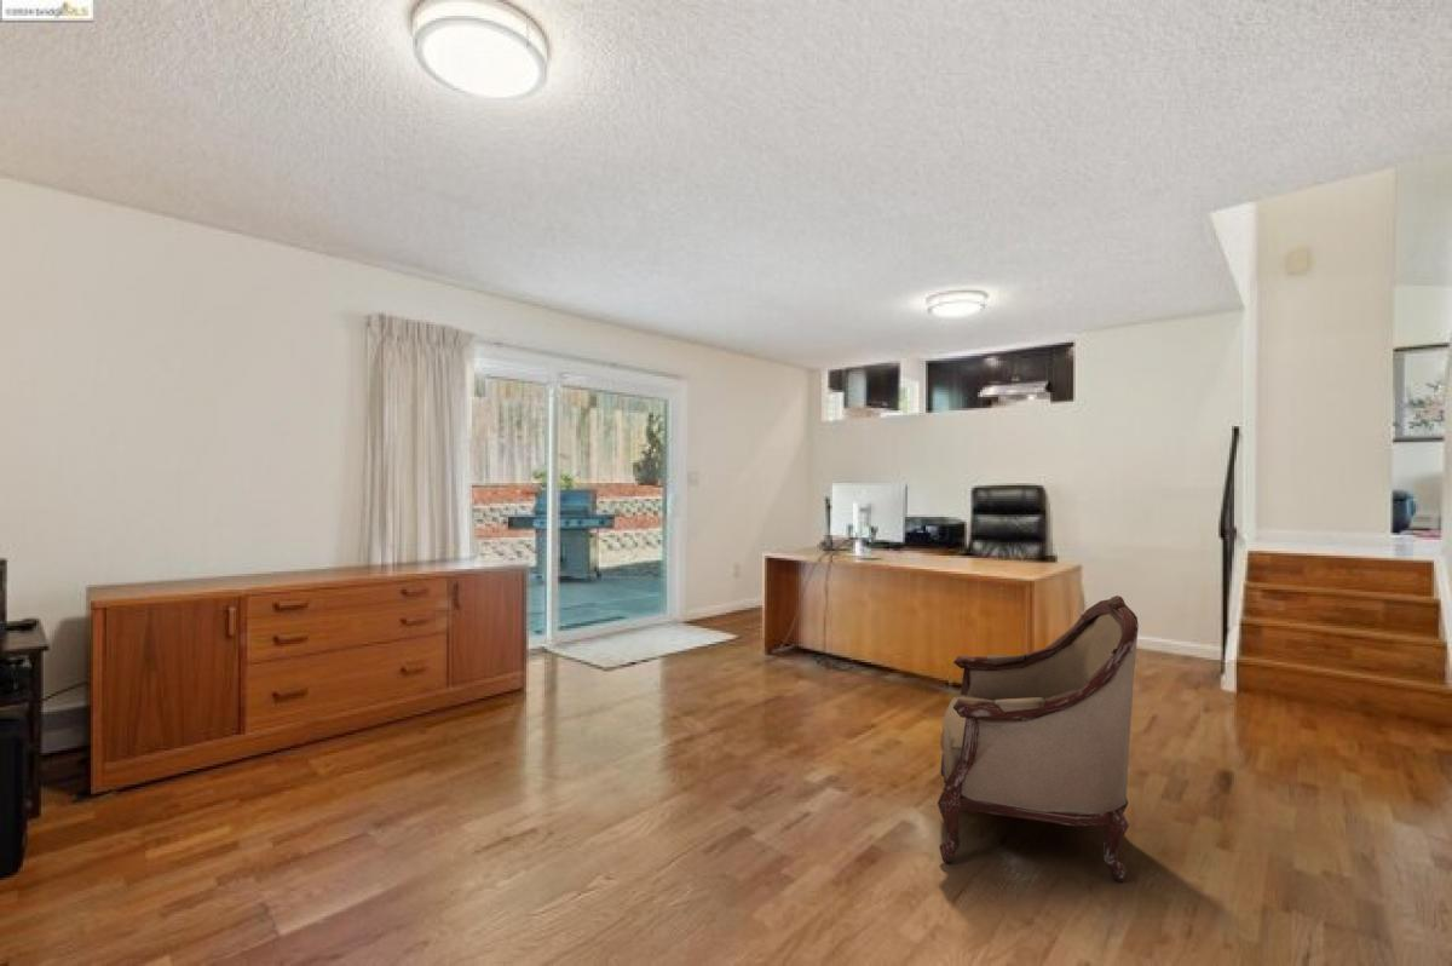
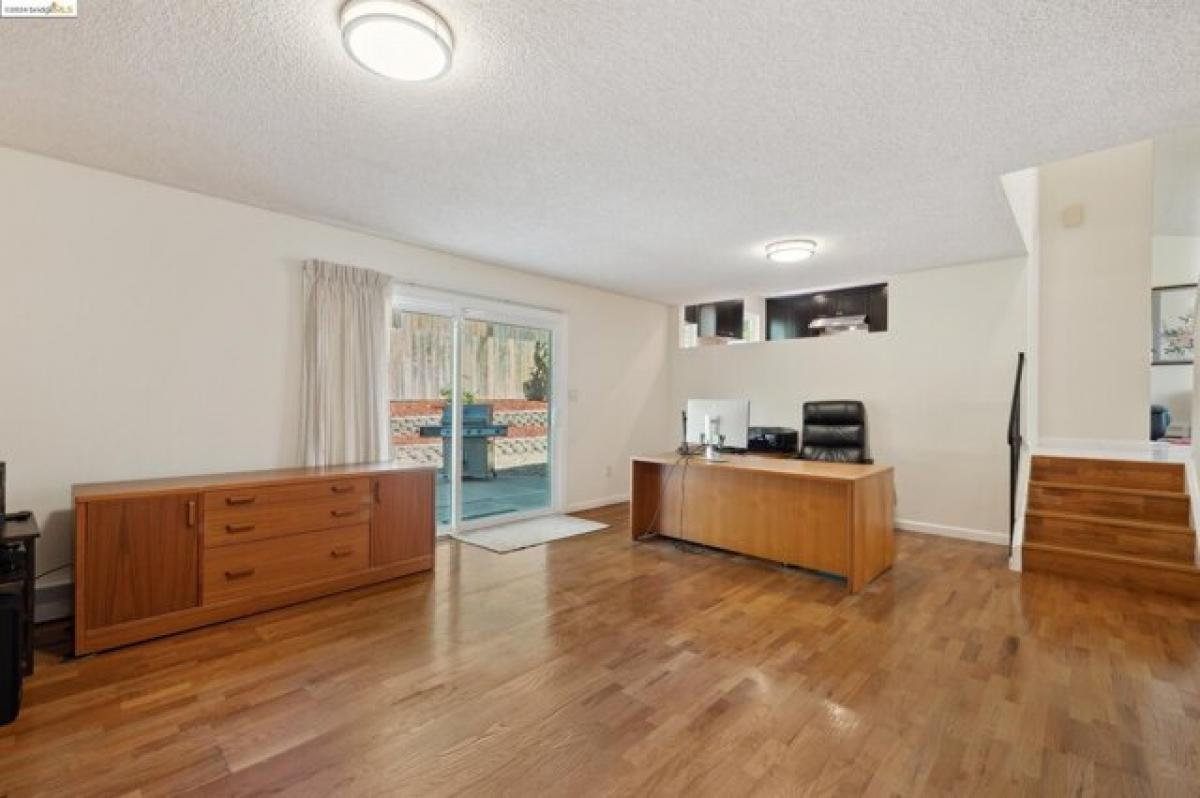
- armchair [937,594,1140,884]
